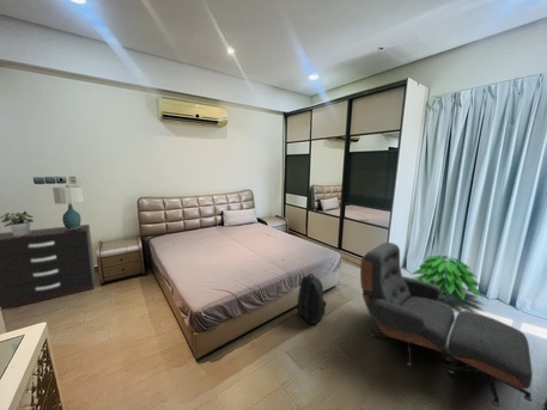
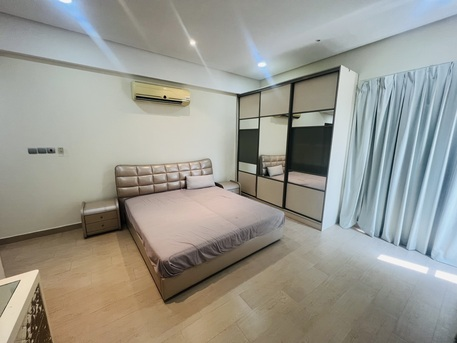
- table lamp [51,184,85,230]
- backpack [296,273,327,325]
- dresser [0,224,97,311]
- indoor plant [411,255,485,302]
- potted plant [0,210,35,237]
- lounge chair [359,241,534,408]
